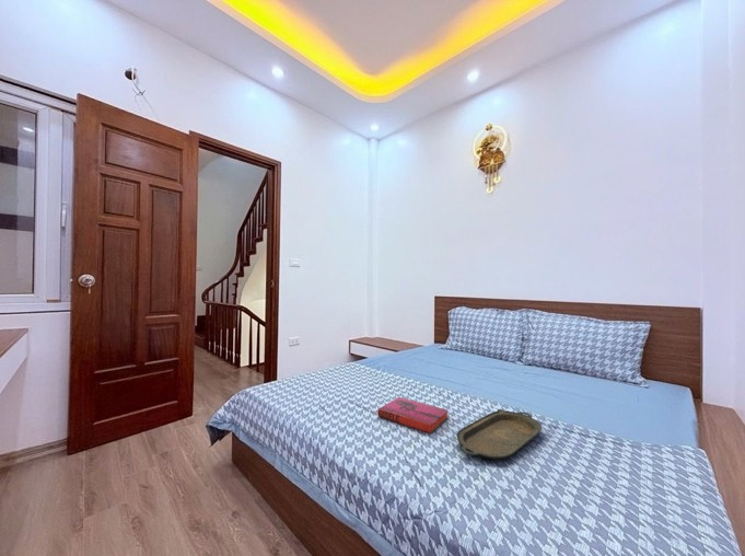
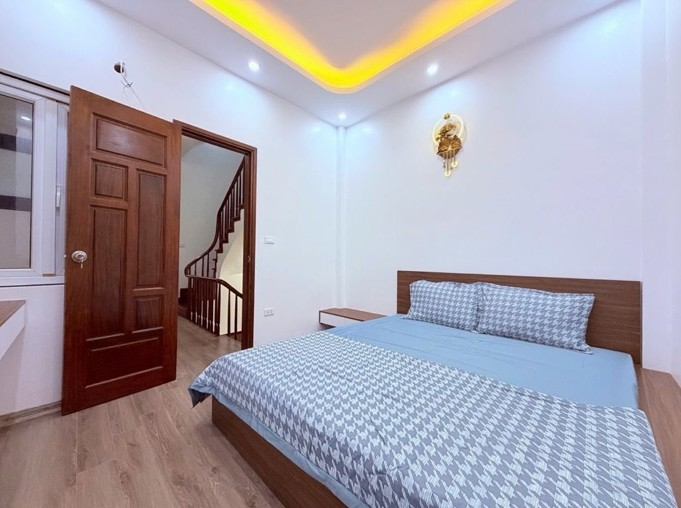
- serving tray [456,408,543,460]
- hardback book [376,396,449,435]
